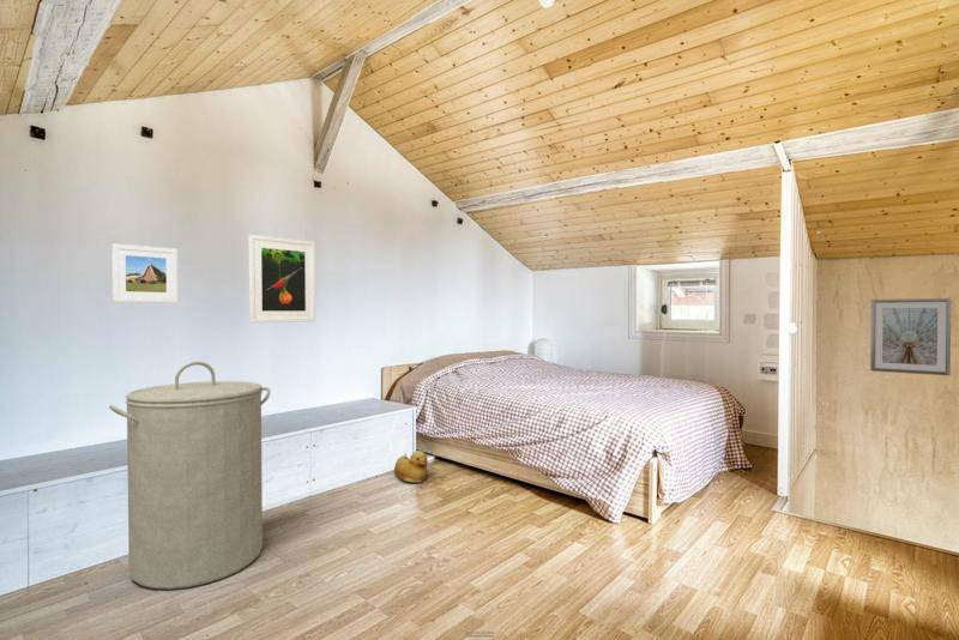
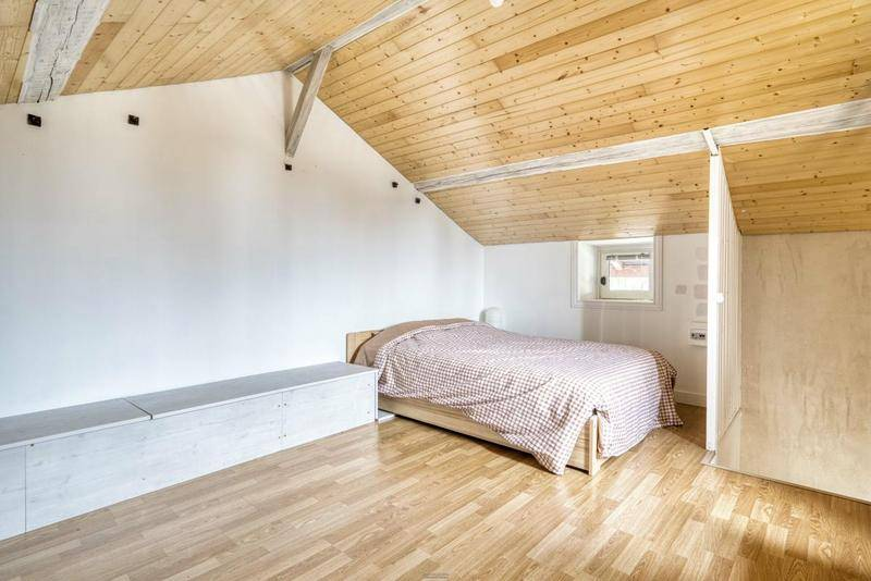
- picture frame [869,297,952,376]
- laundry hamper [108,361,271,591]
- rubber duck [393,449,429,484]
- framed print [110,242,179,303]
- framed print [248,234,316,324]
